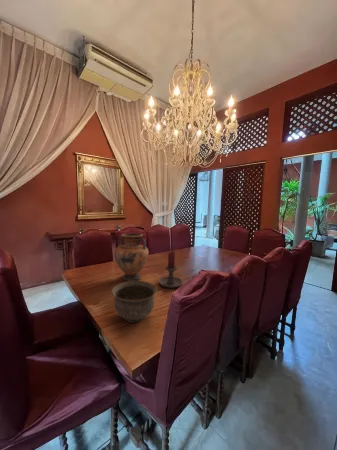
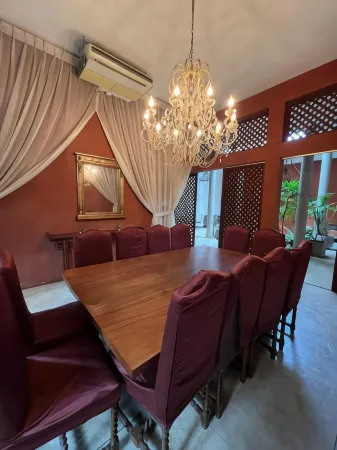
- candle holder [158,250,184,289]
- vase [113,232,150,282]
- bowl [111,280,158,323]
